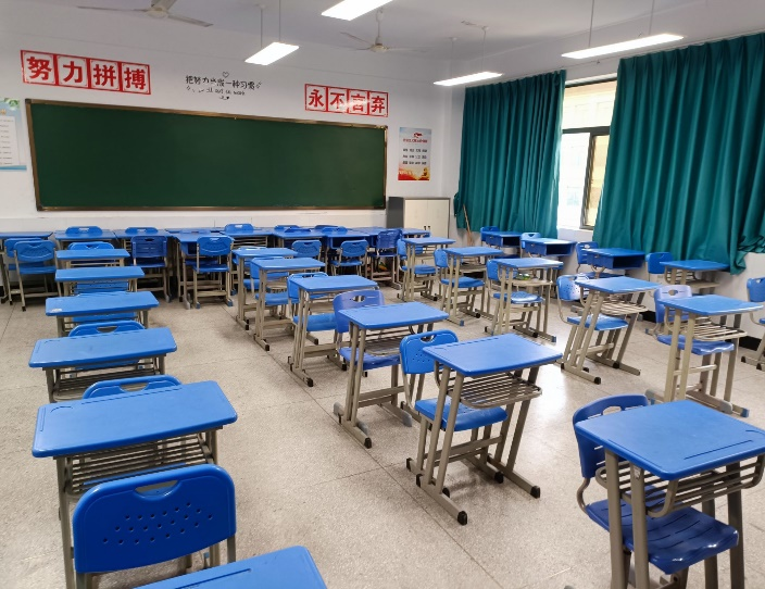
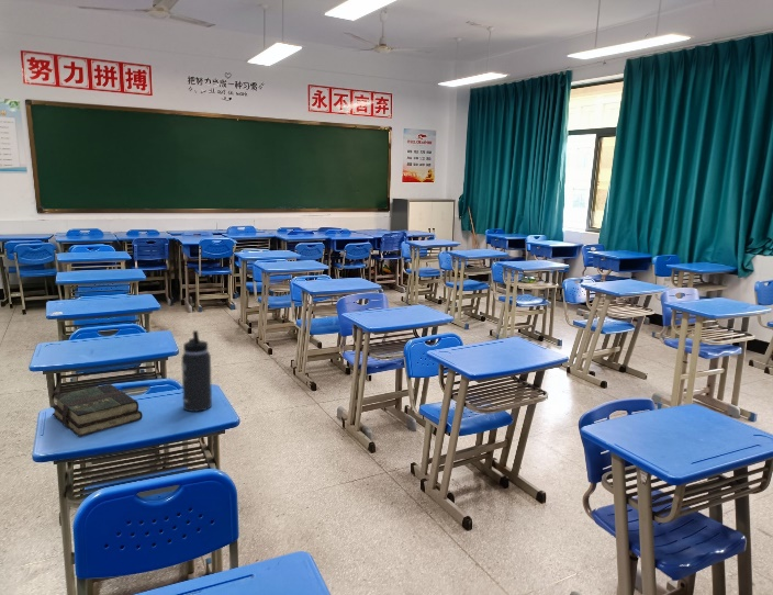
+ thermos bottle [180,329,213,413]
+ book [51,383,144,438]
